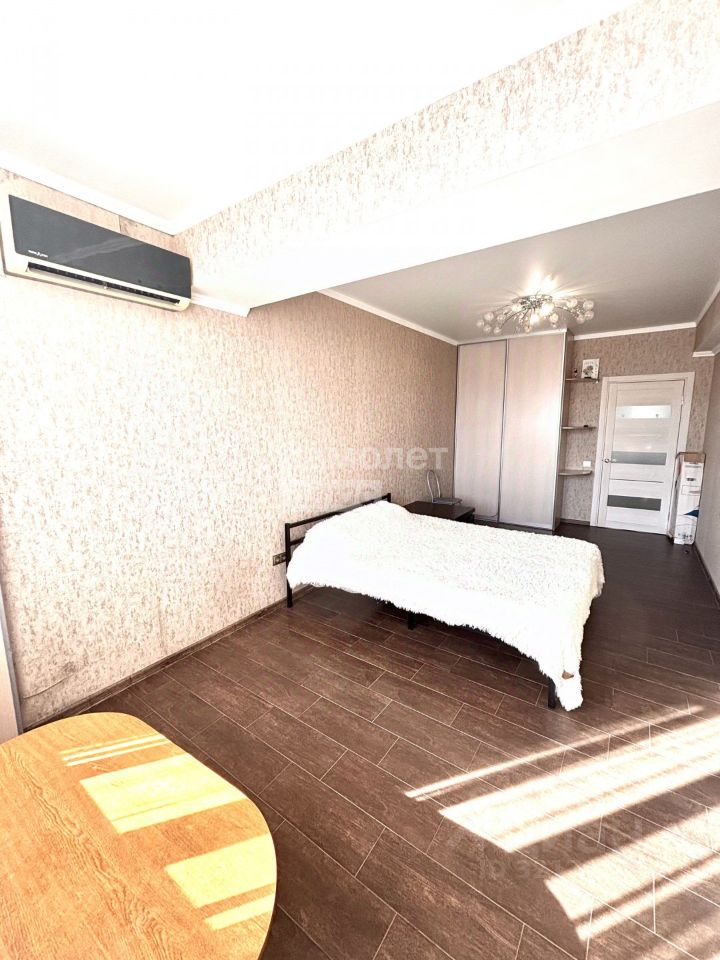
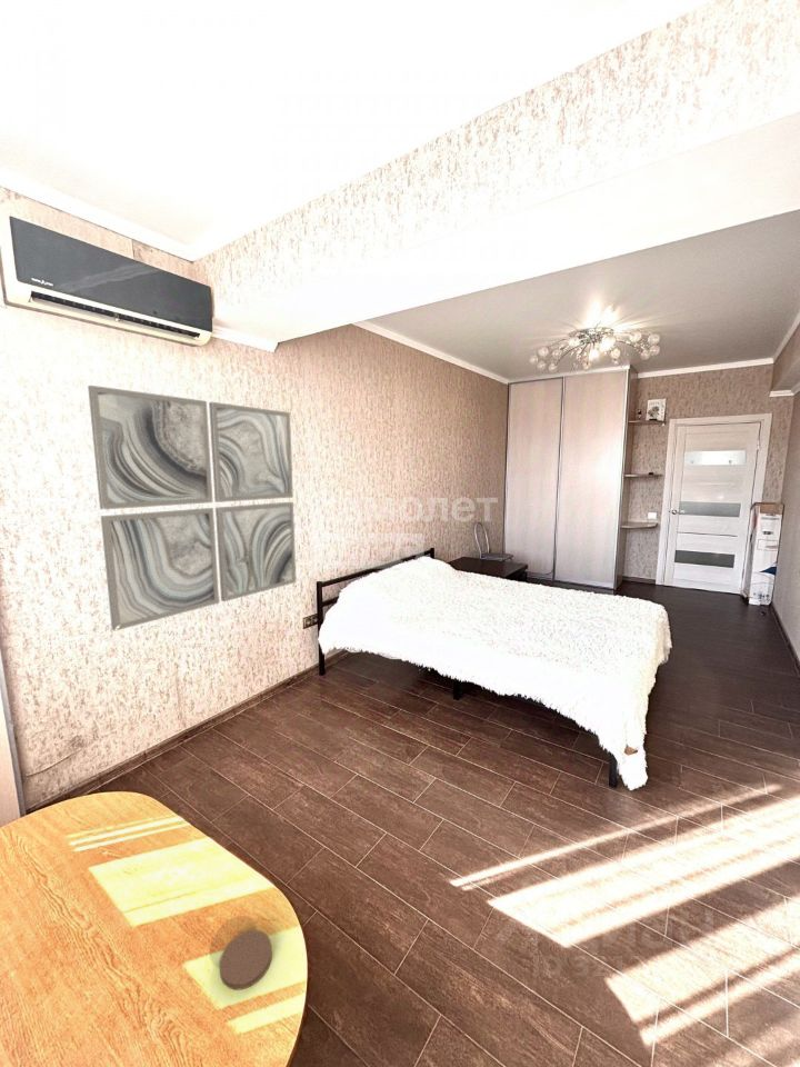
+ coaster [219,929,273,991]
+ wall art [87,385,297,632]
